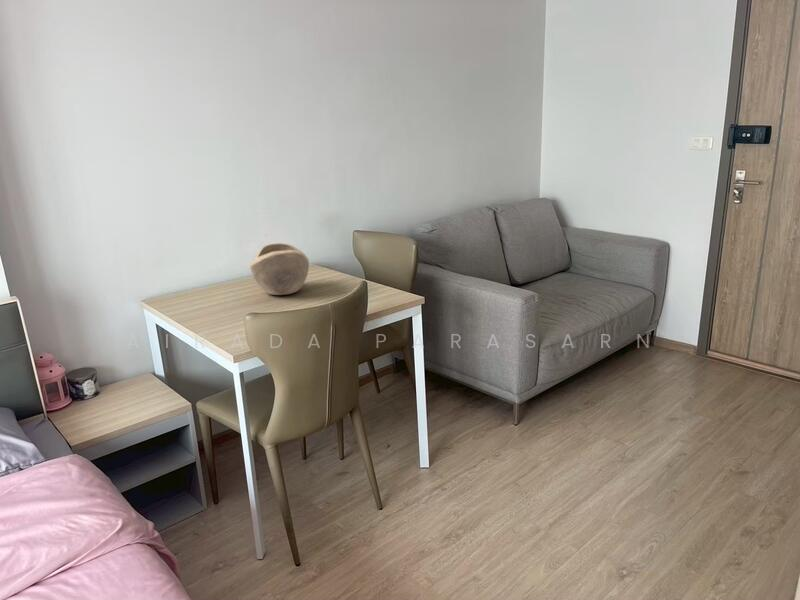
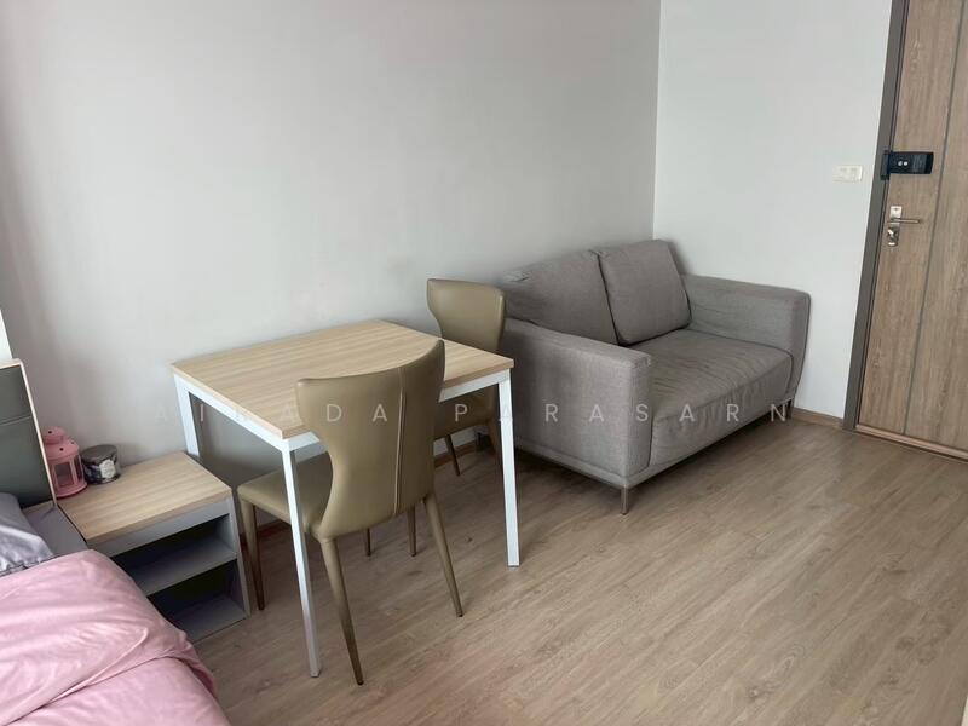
- decorative bowl [249,242,310,296]
